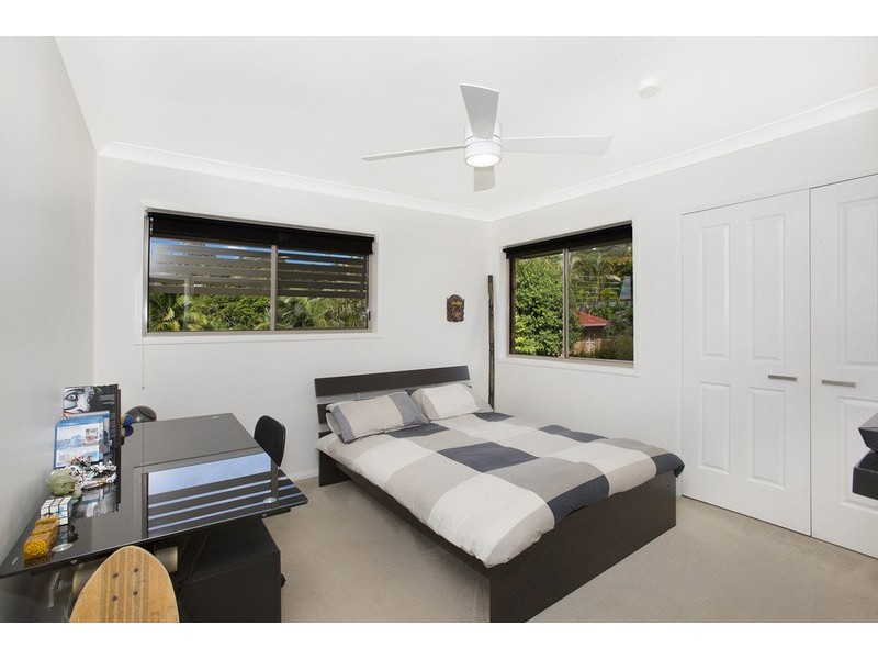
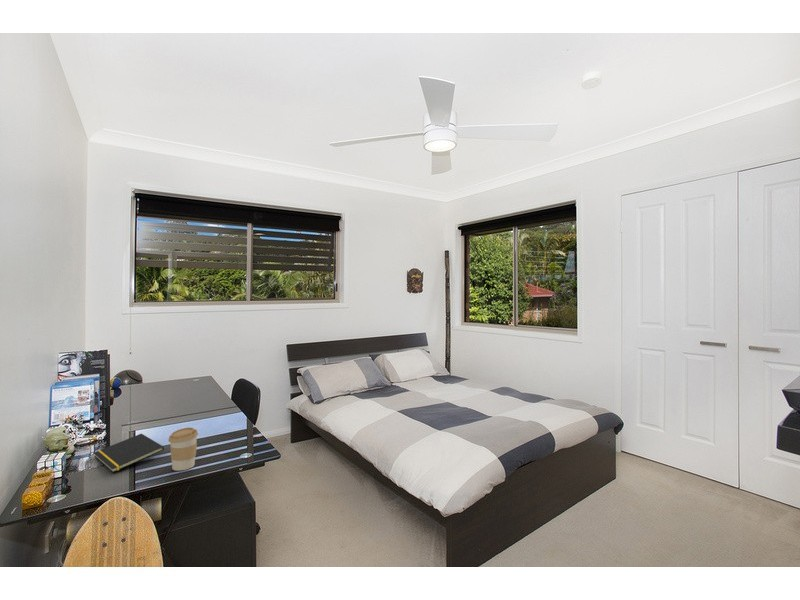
+ coffee cup [168,426,199,472]
+ notepad [93,433,165,473]
